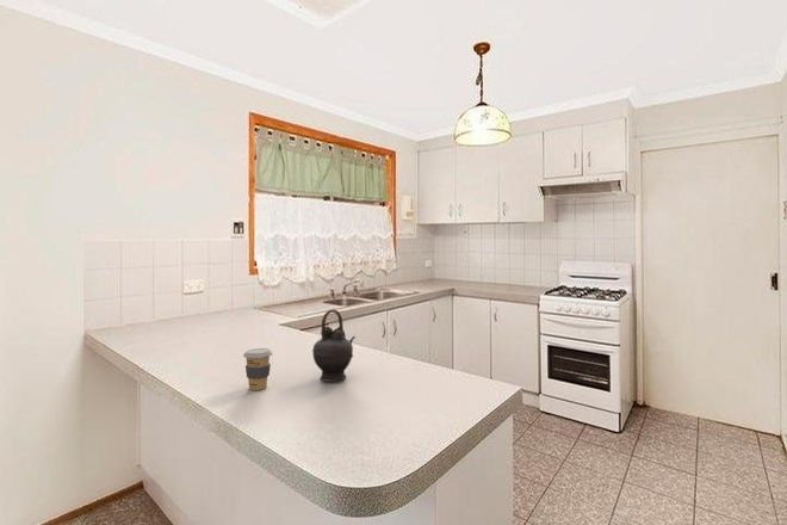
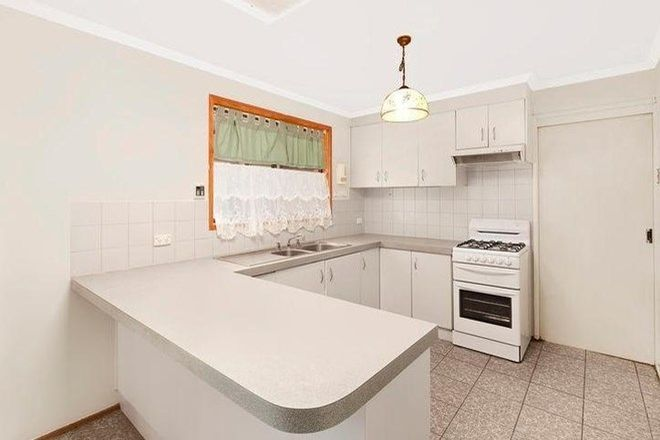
- teapot [311,308,357,383]
- coffee cup [242,347,273,391]
